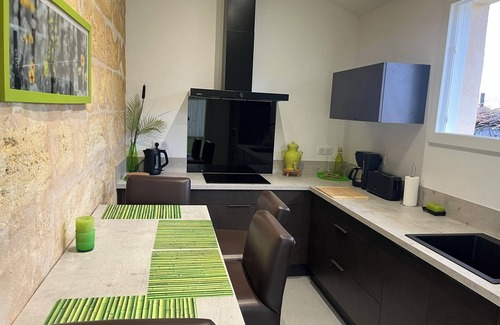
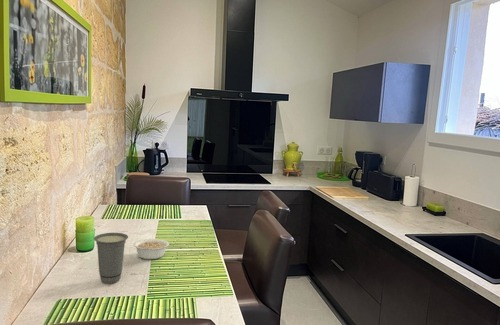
+ cup [93,232,129,285]
+ legume [132,238,170,260]
